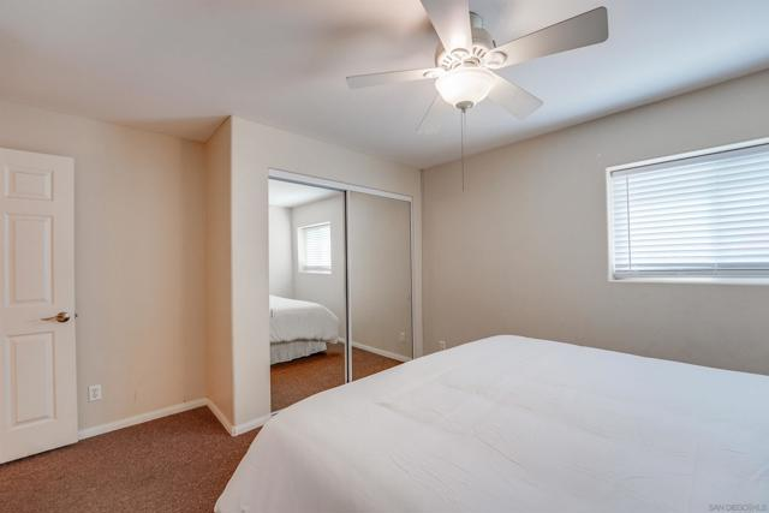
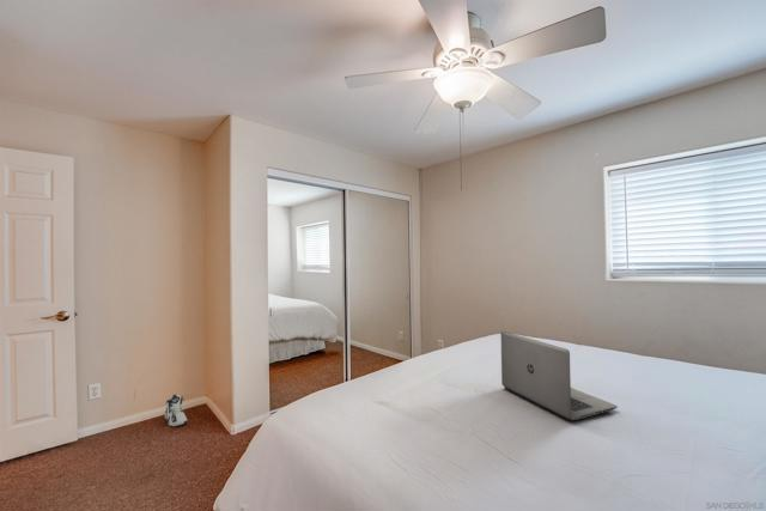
+ sneaker [164,394,188,427]
+ laptop [500,330,619,422]
